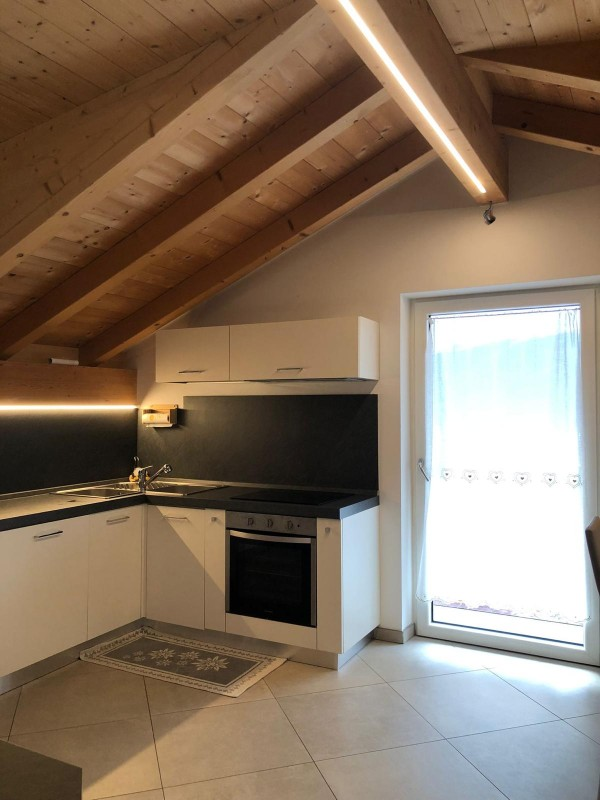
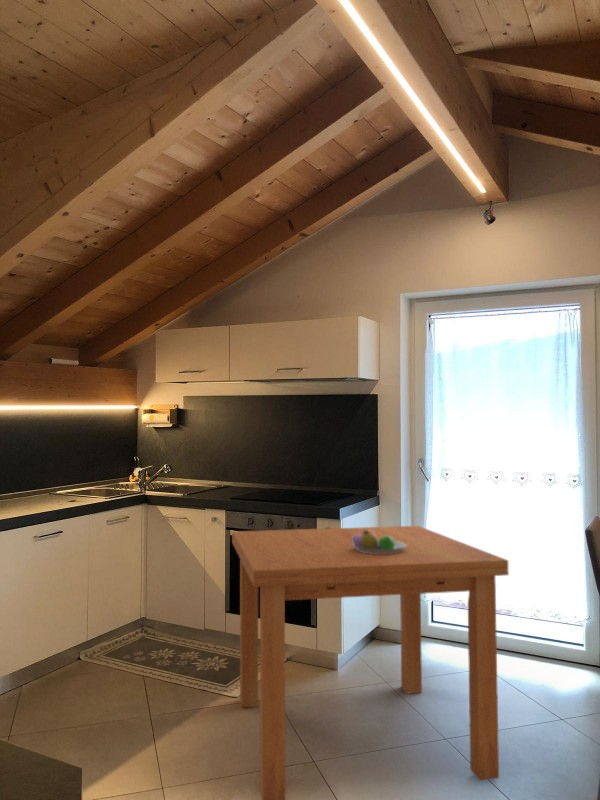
+ dining table [231,525,510,800]
+ fruit bowl [352,529,406,554]
